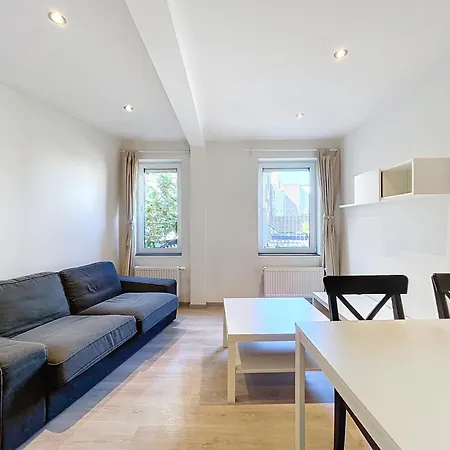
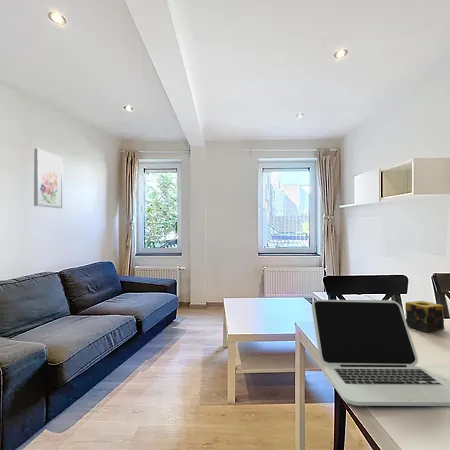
+ laptop [311,299,450,407]
+ wall art [33,147,64,209]
+ candle [405,300,445,333]
